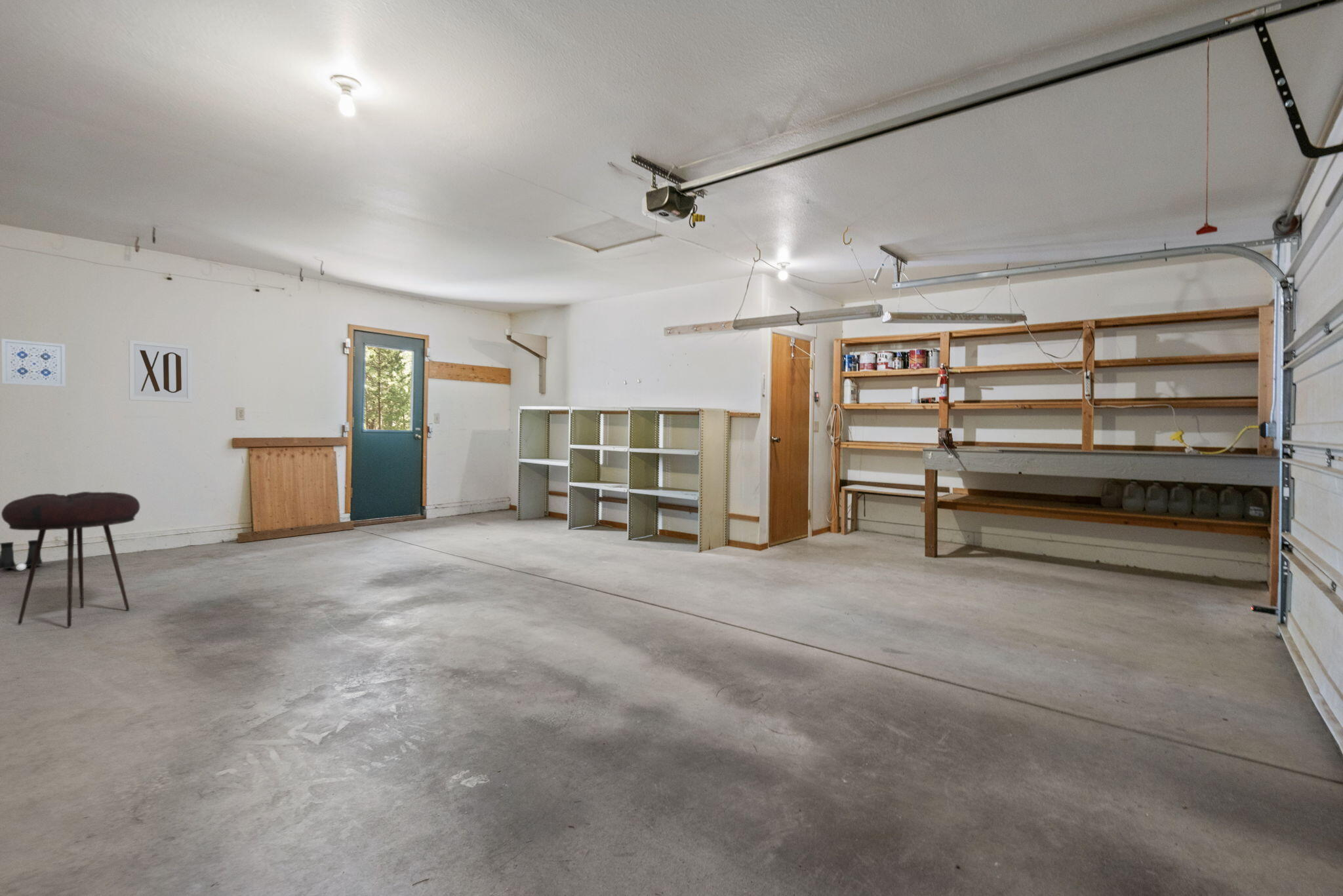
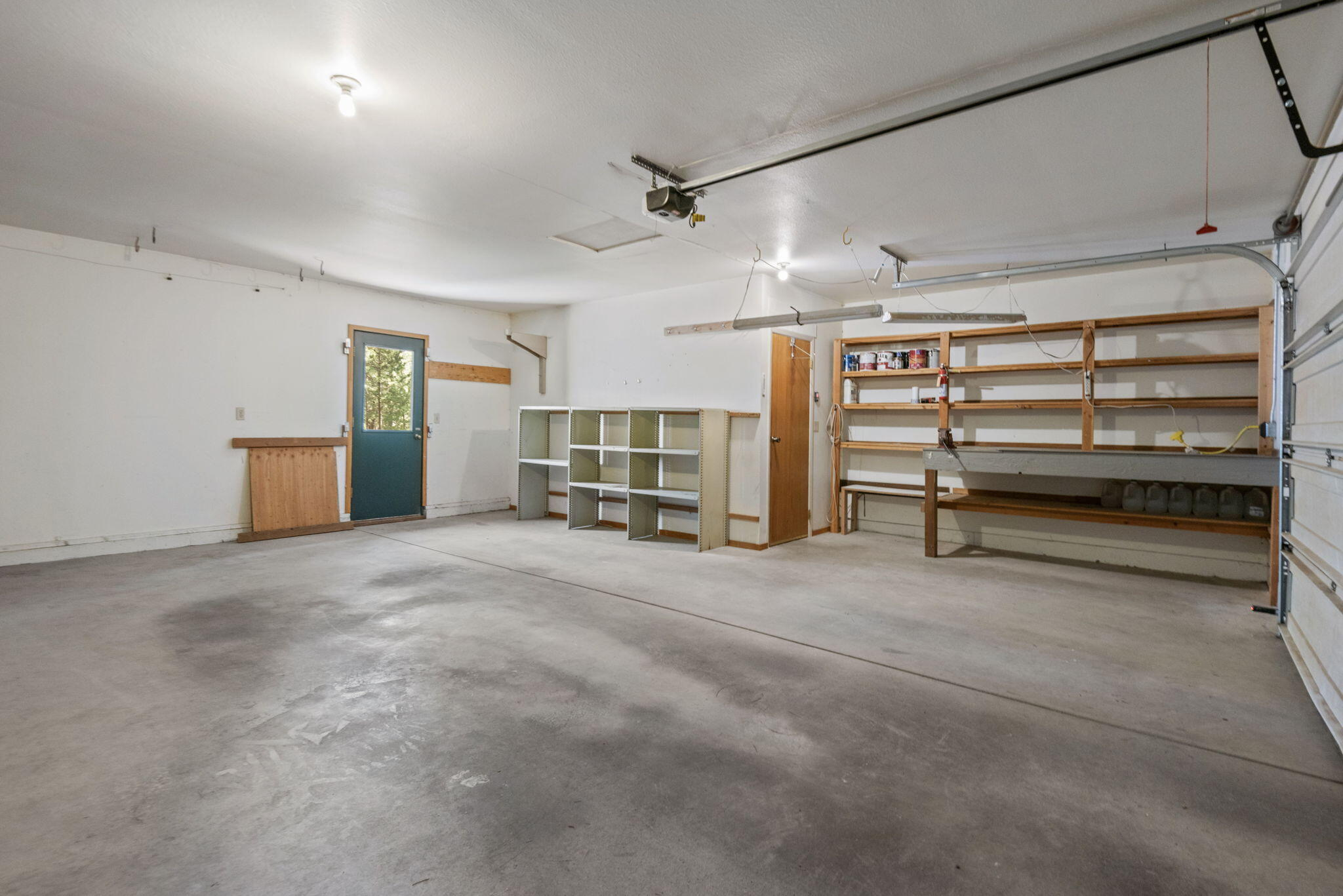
- boots [0,539,43,572]
- wall art [1,338,66,387]
- wall art [128,339,193,403]
- stool [1,491,140,628]
